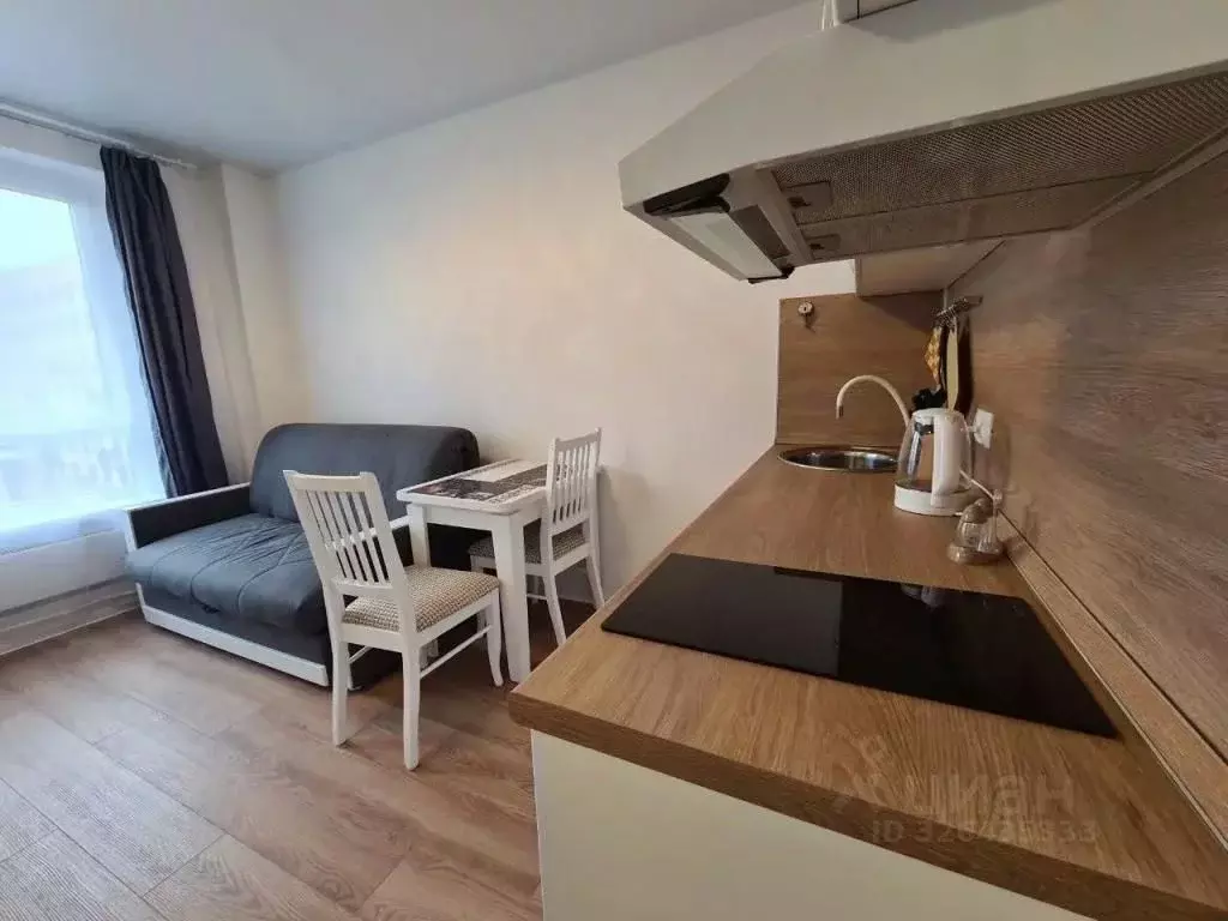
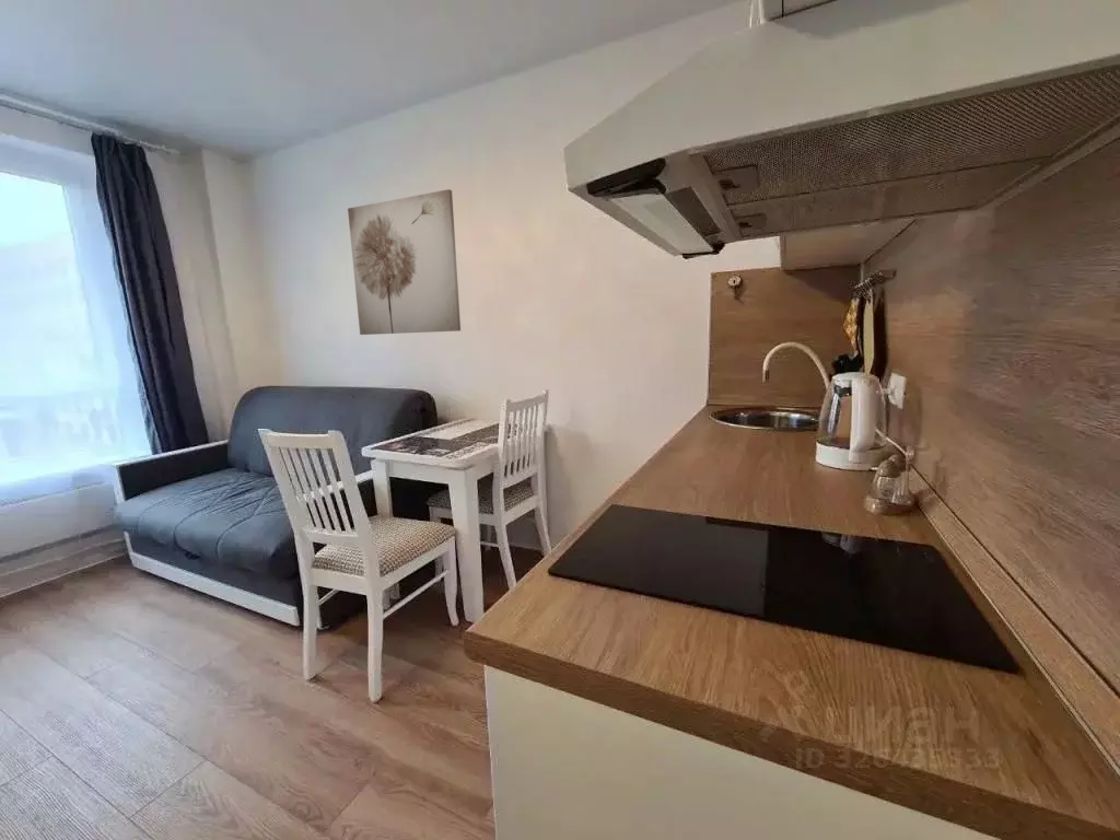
+ wall art [347,188,462,336]
